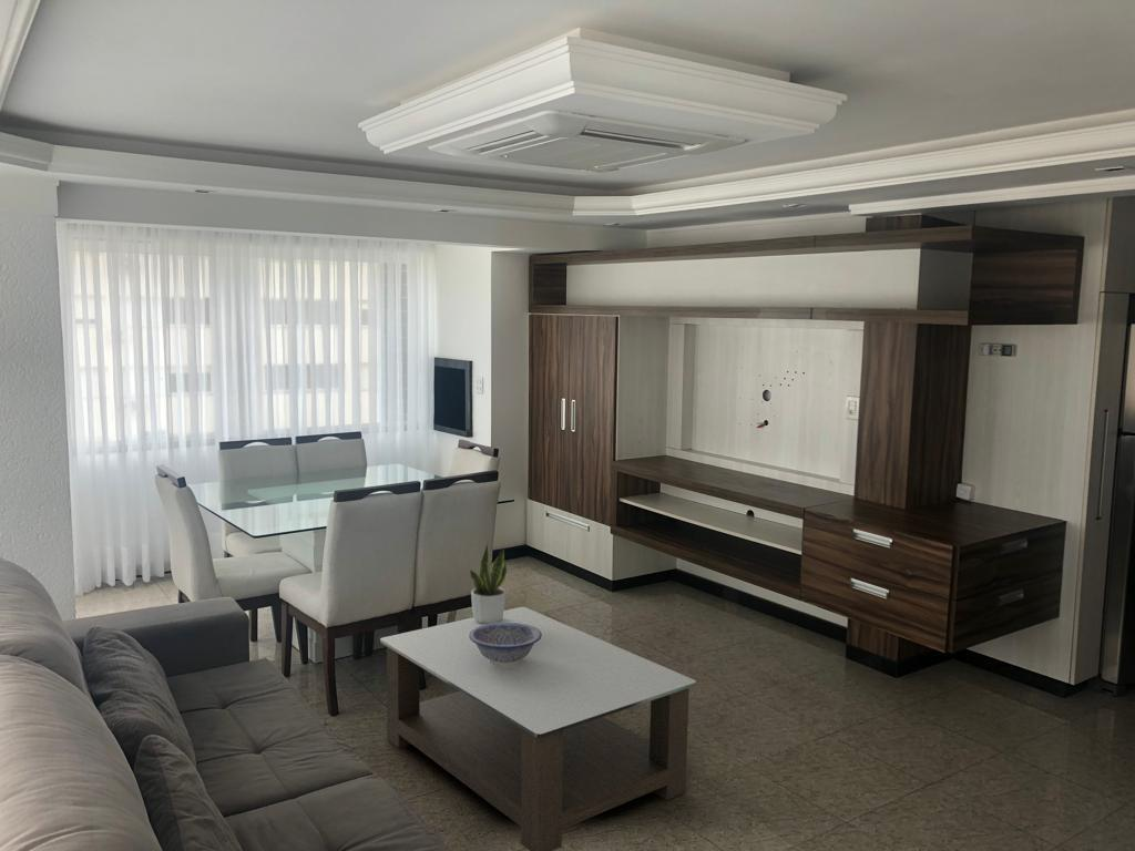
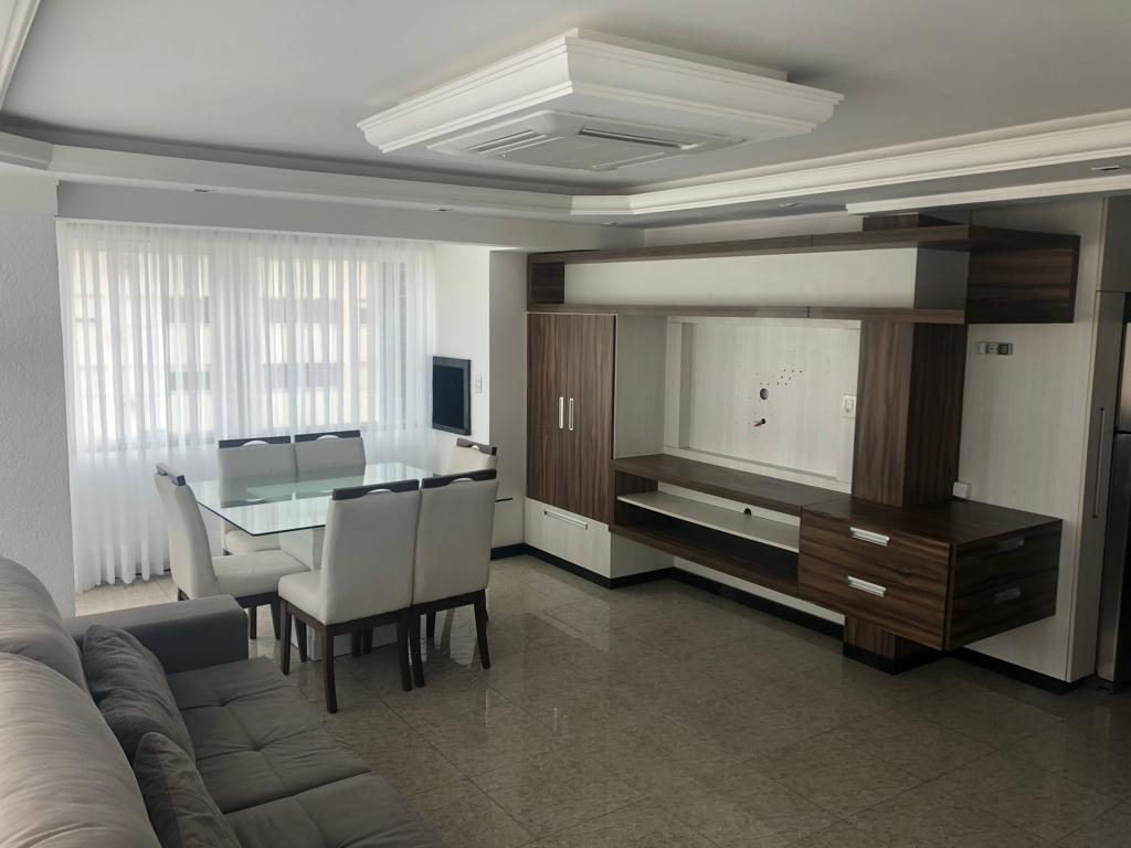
- coffee table [379,606,697,851]
- potted plant [469,544,509,624]
- decorative bowl [469,623,542,666]
